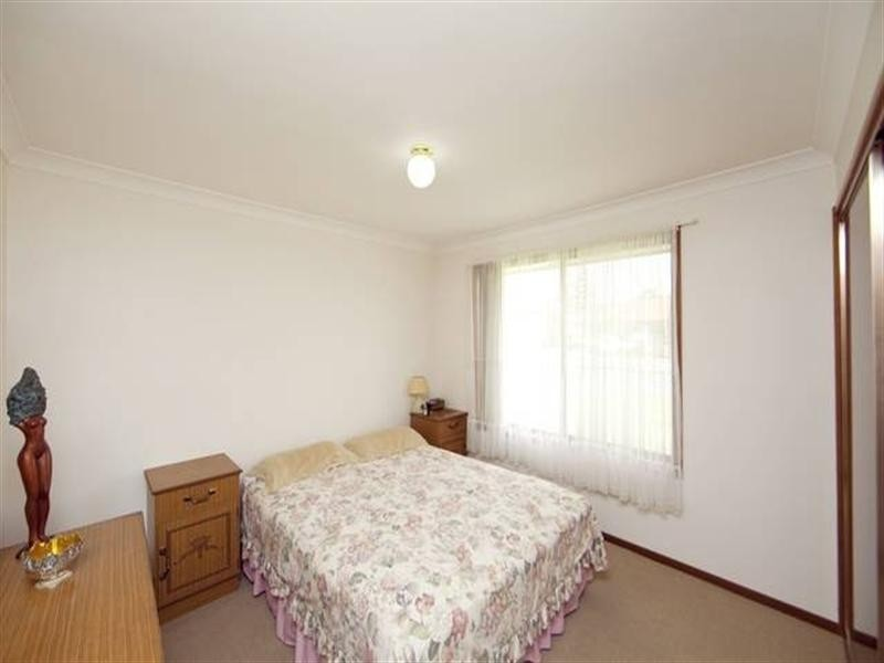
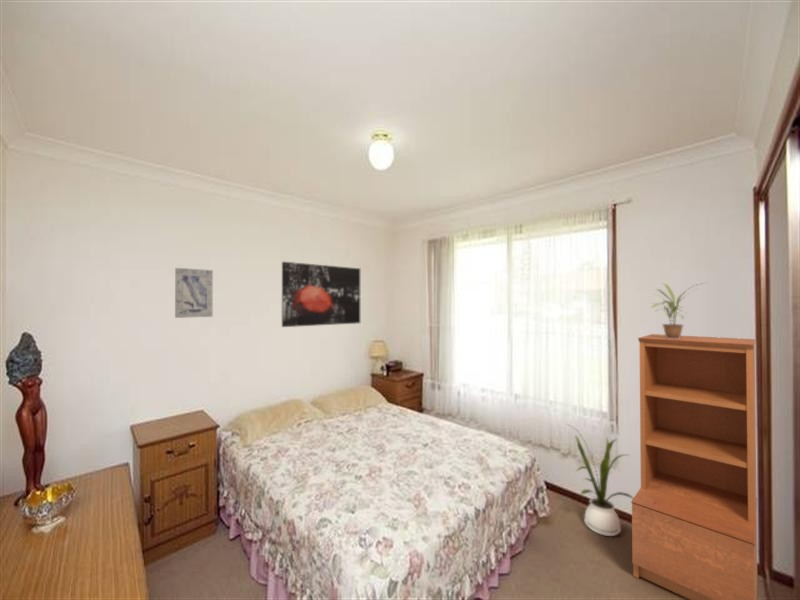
+ bookshelf [630,333,758,600]
+ wall art [281,261,361,328]
+ house plant [563,422,634,537]
+ wall art [174,267,214,319]
+ potted plant [650,282,706,339]
